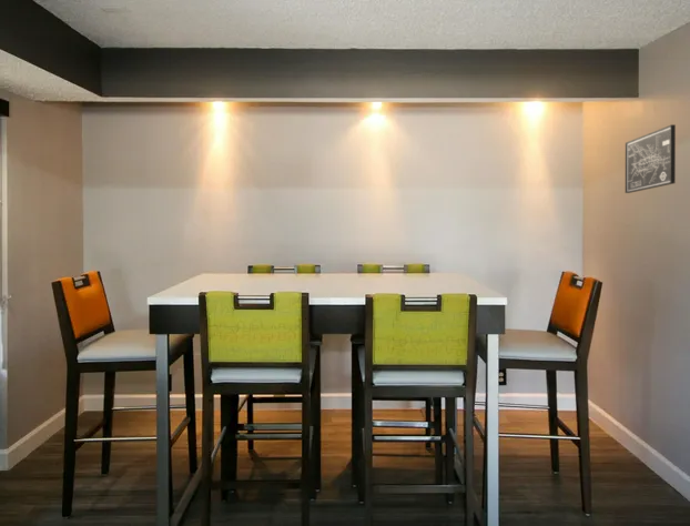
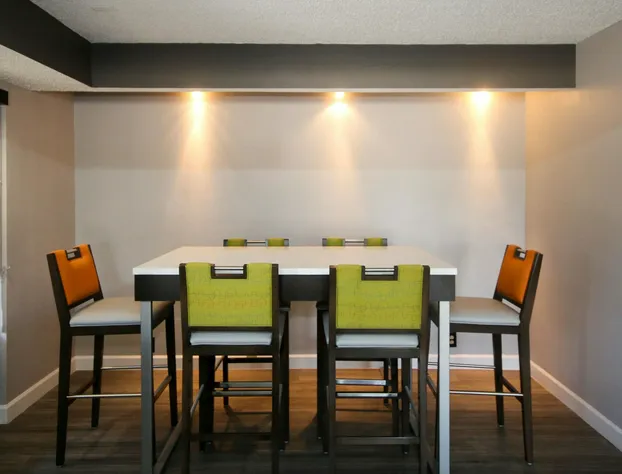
- wall art [625,123,677,194]
